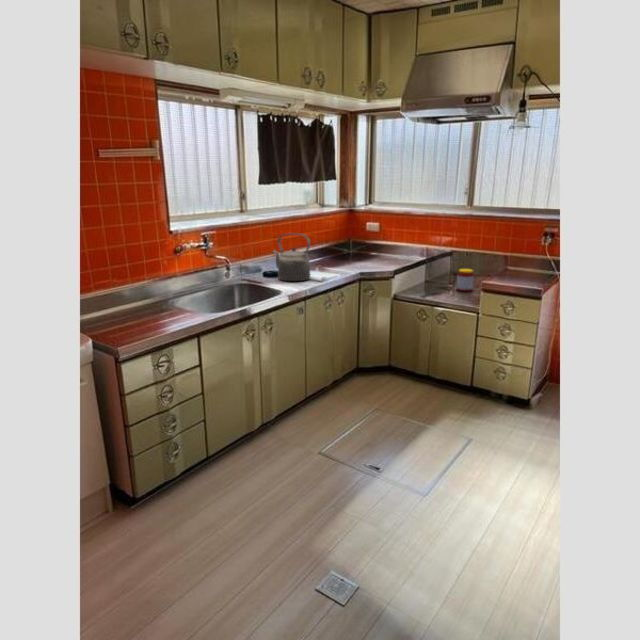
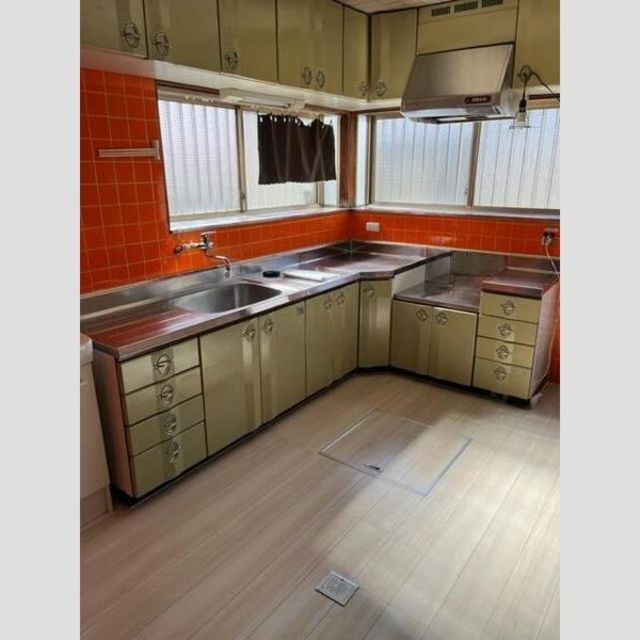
- kettle [272,232,312,282]
- jar [455,268,475,292]
